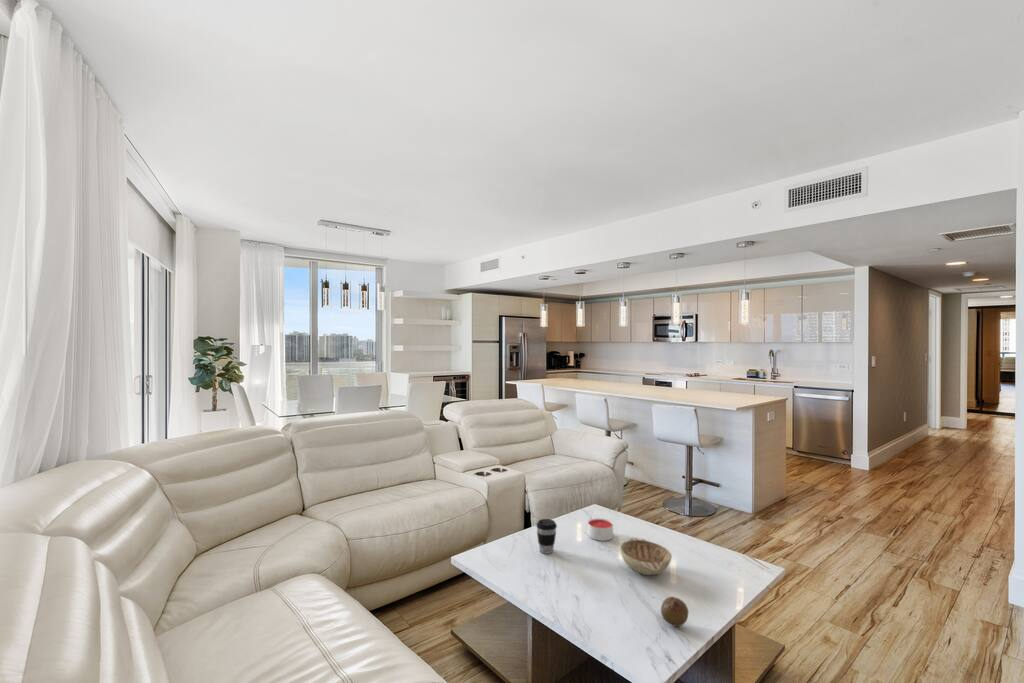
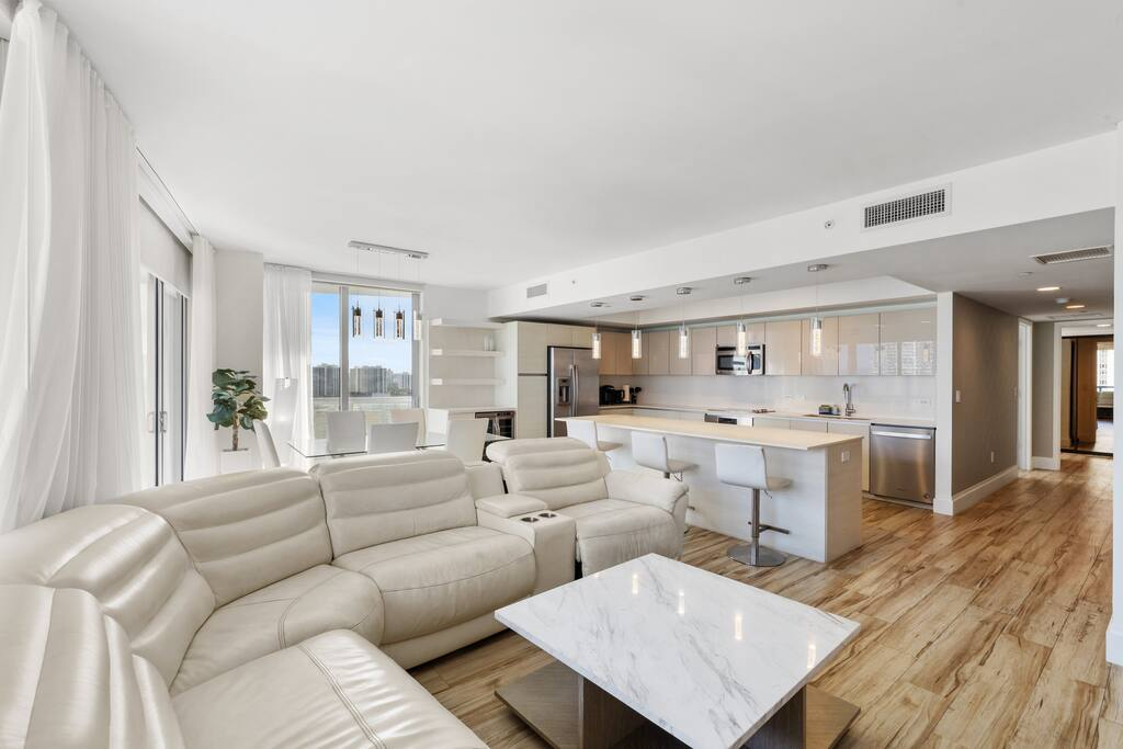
- fruit [660,596,690,628]
- decorative bowl [619,536,673,576]
- candle [587,518,614,542]
- coffee cup [535,518,558,555]
